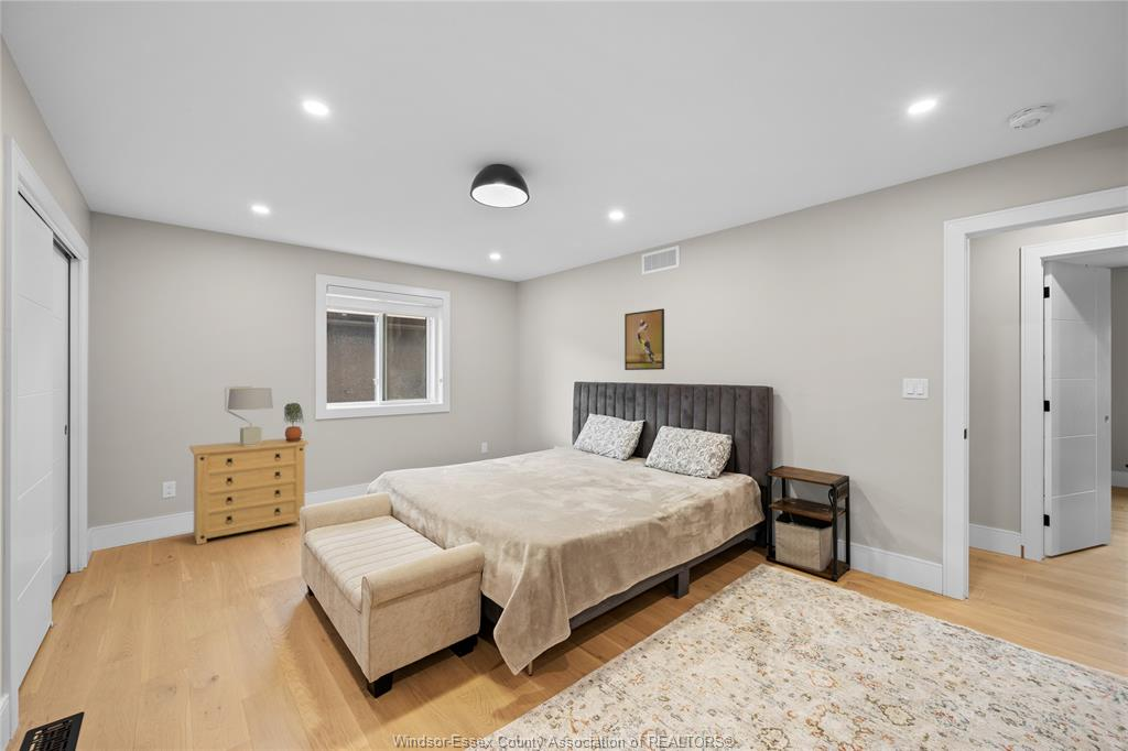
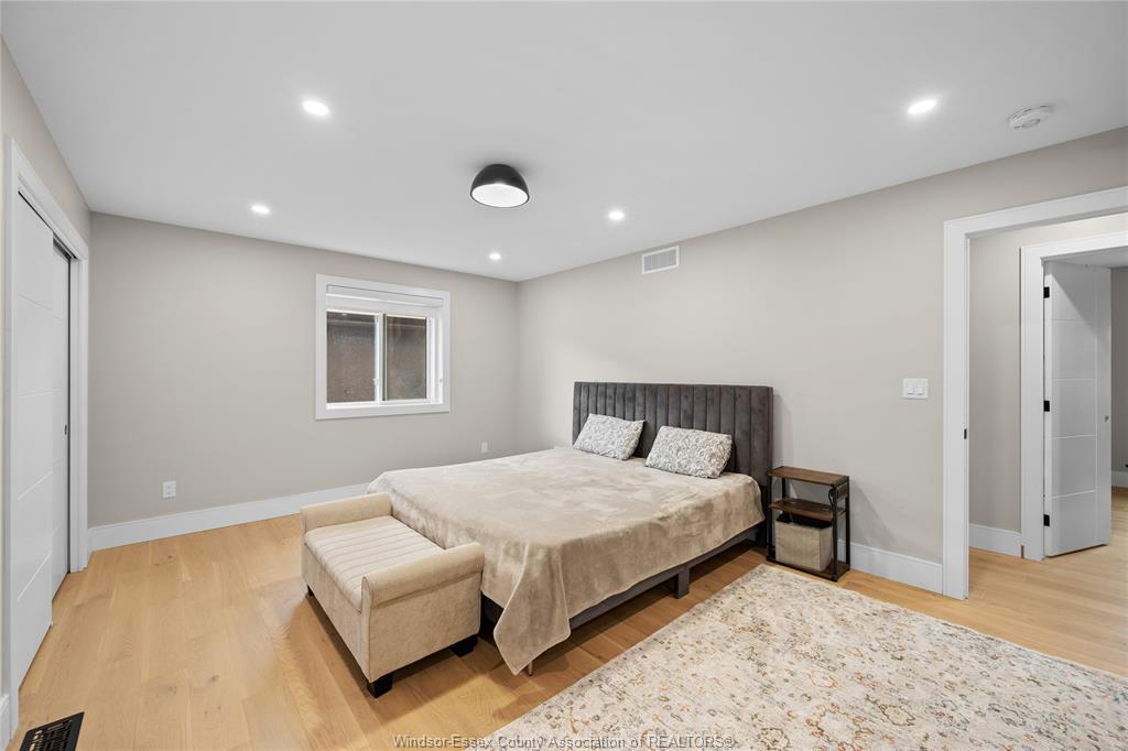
- potted plant [283,402,304,443]
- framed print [623,307,665,371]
- dresser [188,437,310,546]
- table lamp [224,385,274,446]
